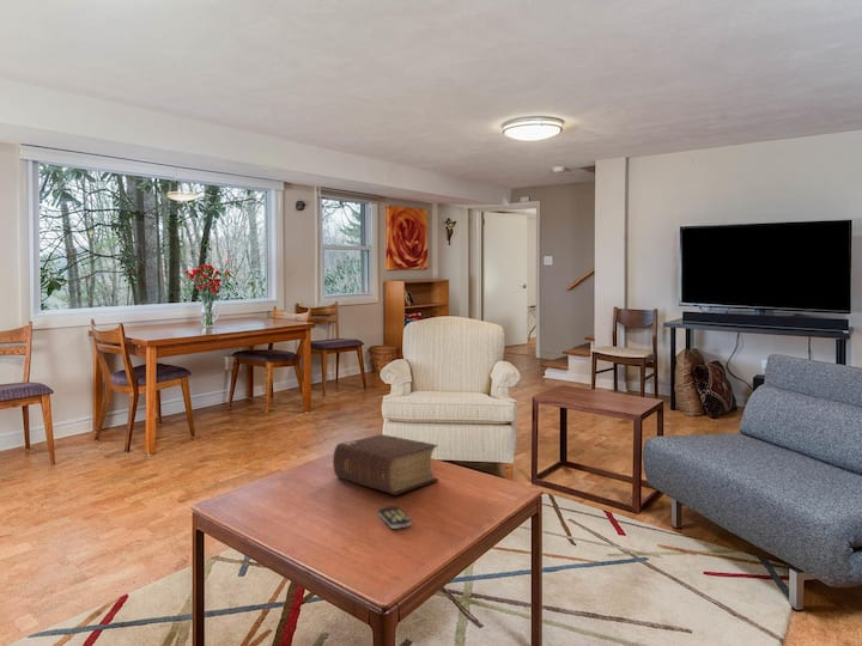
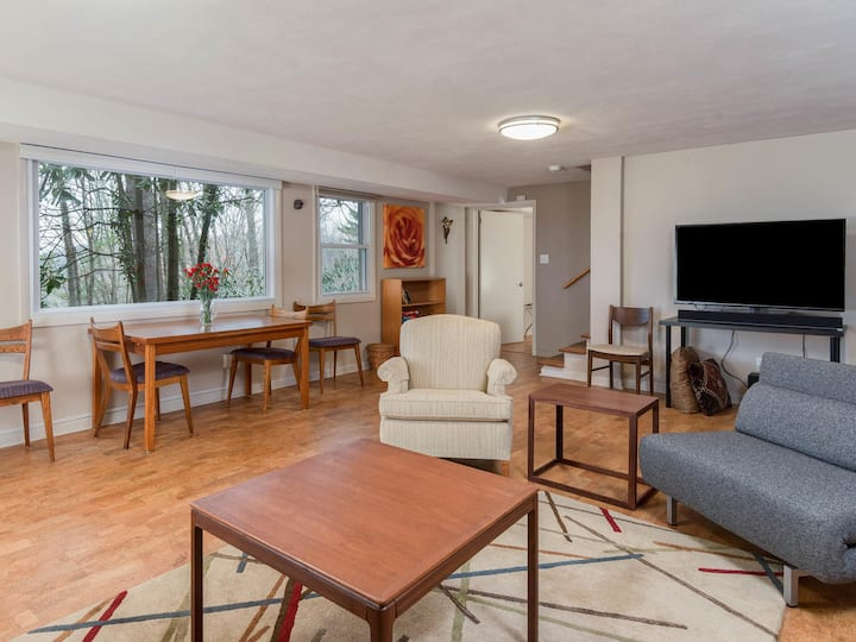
- remote control [377,505,412,530]
- bible [332,433,439,495]
